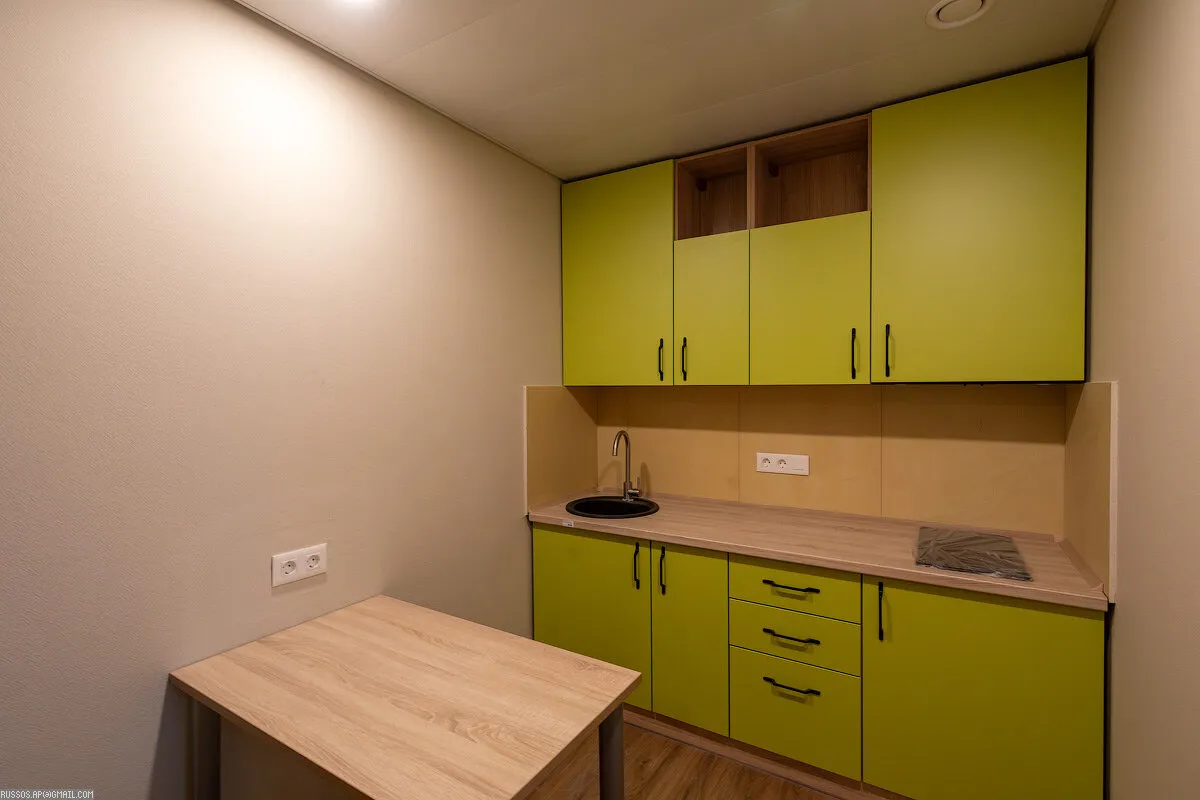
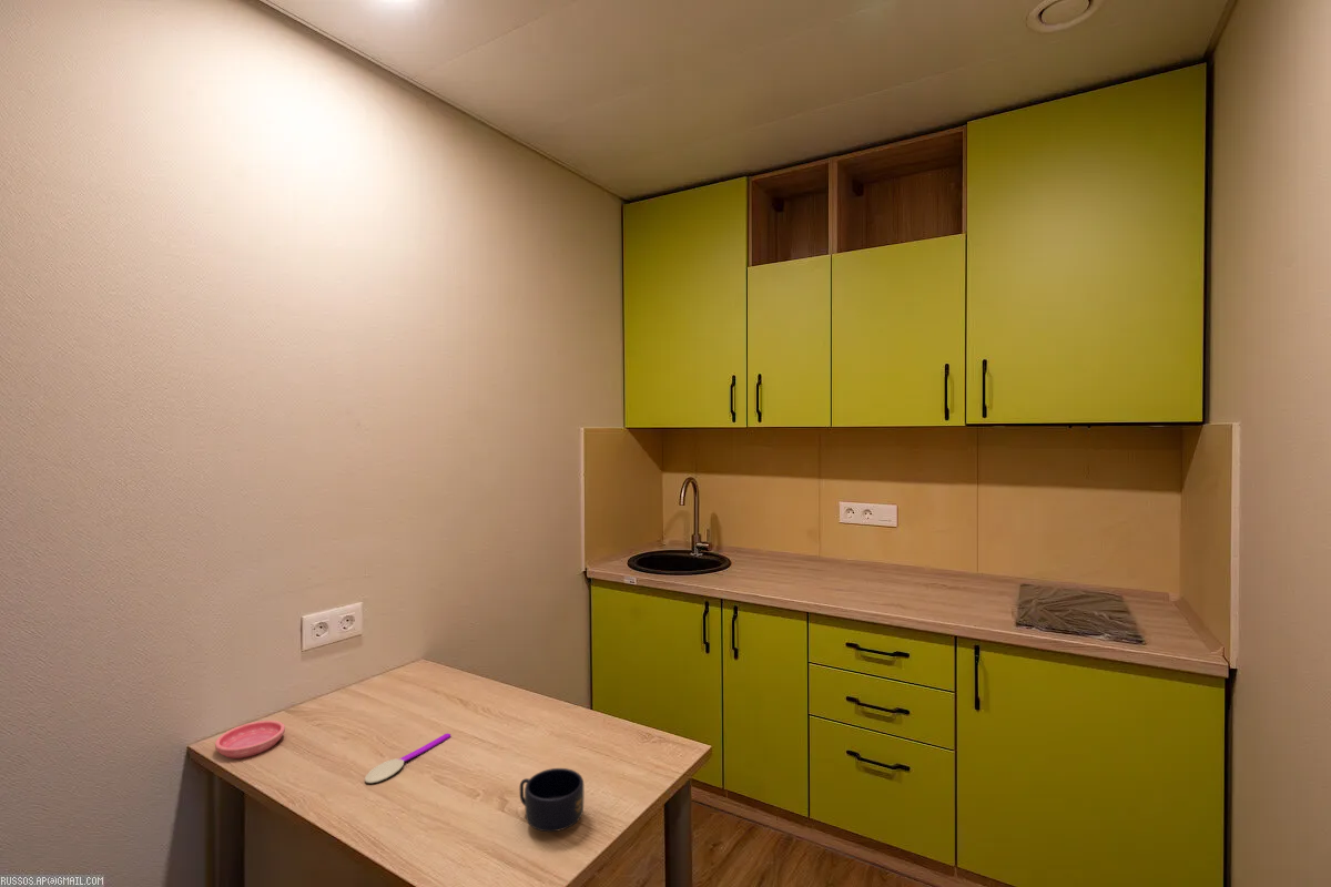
+ mug [519,767,585,833]
+ spoon [364,732,451,784]
+ saucer [214,720,286,759]
